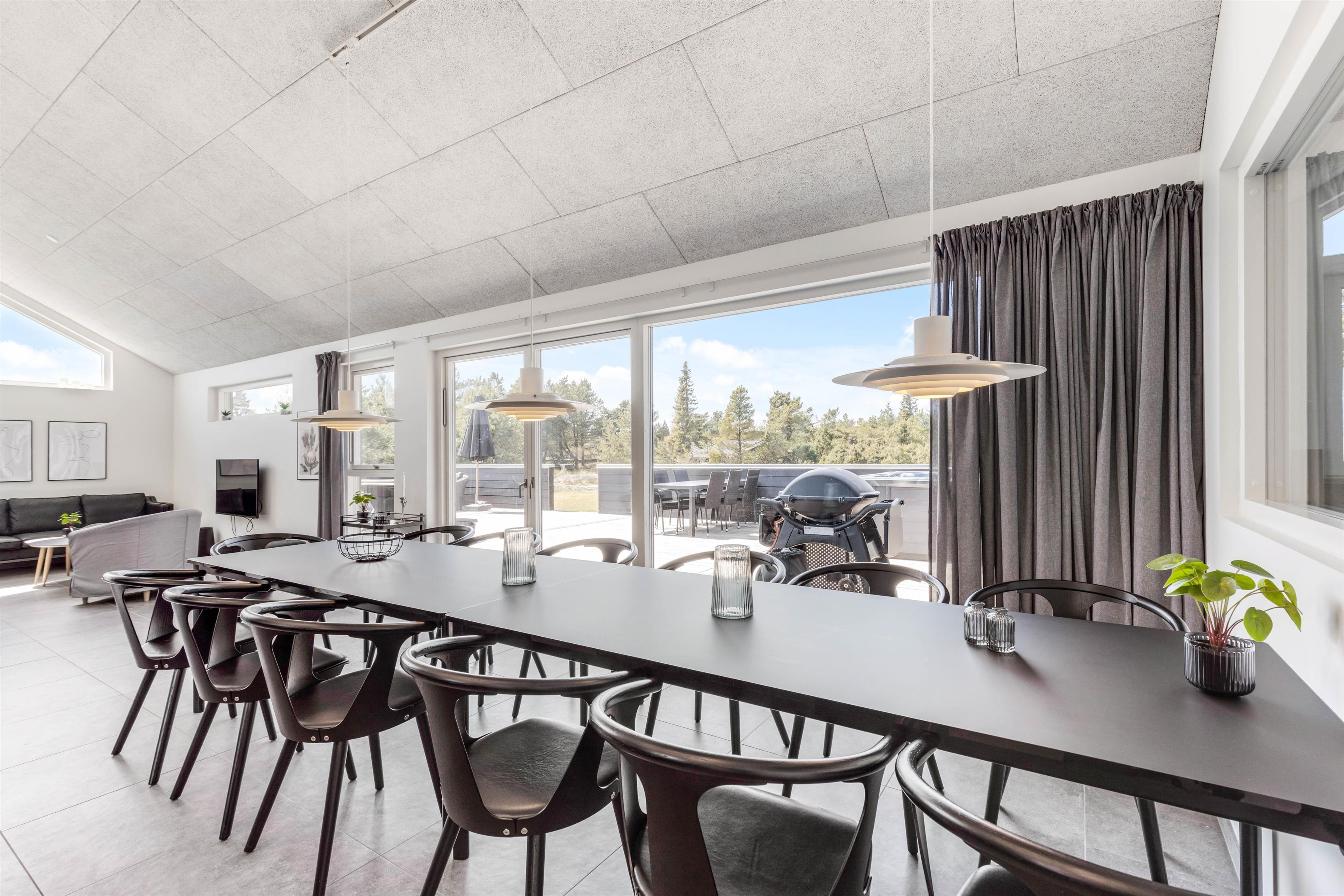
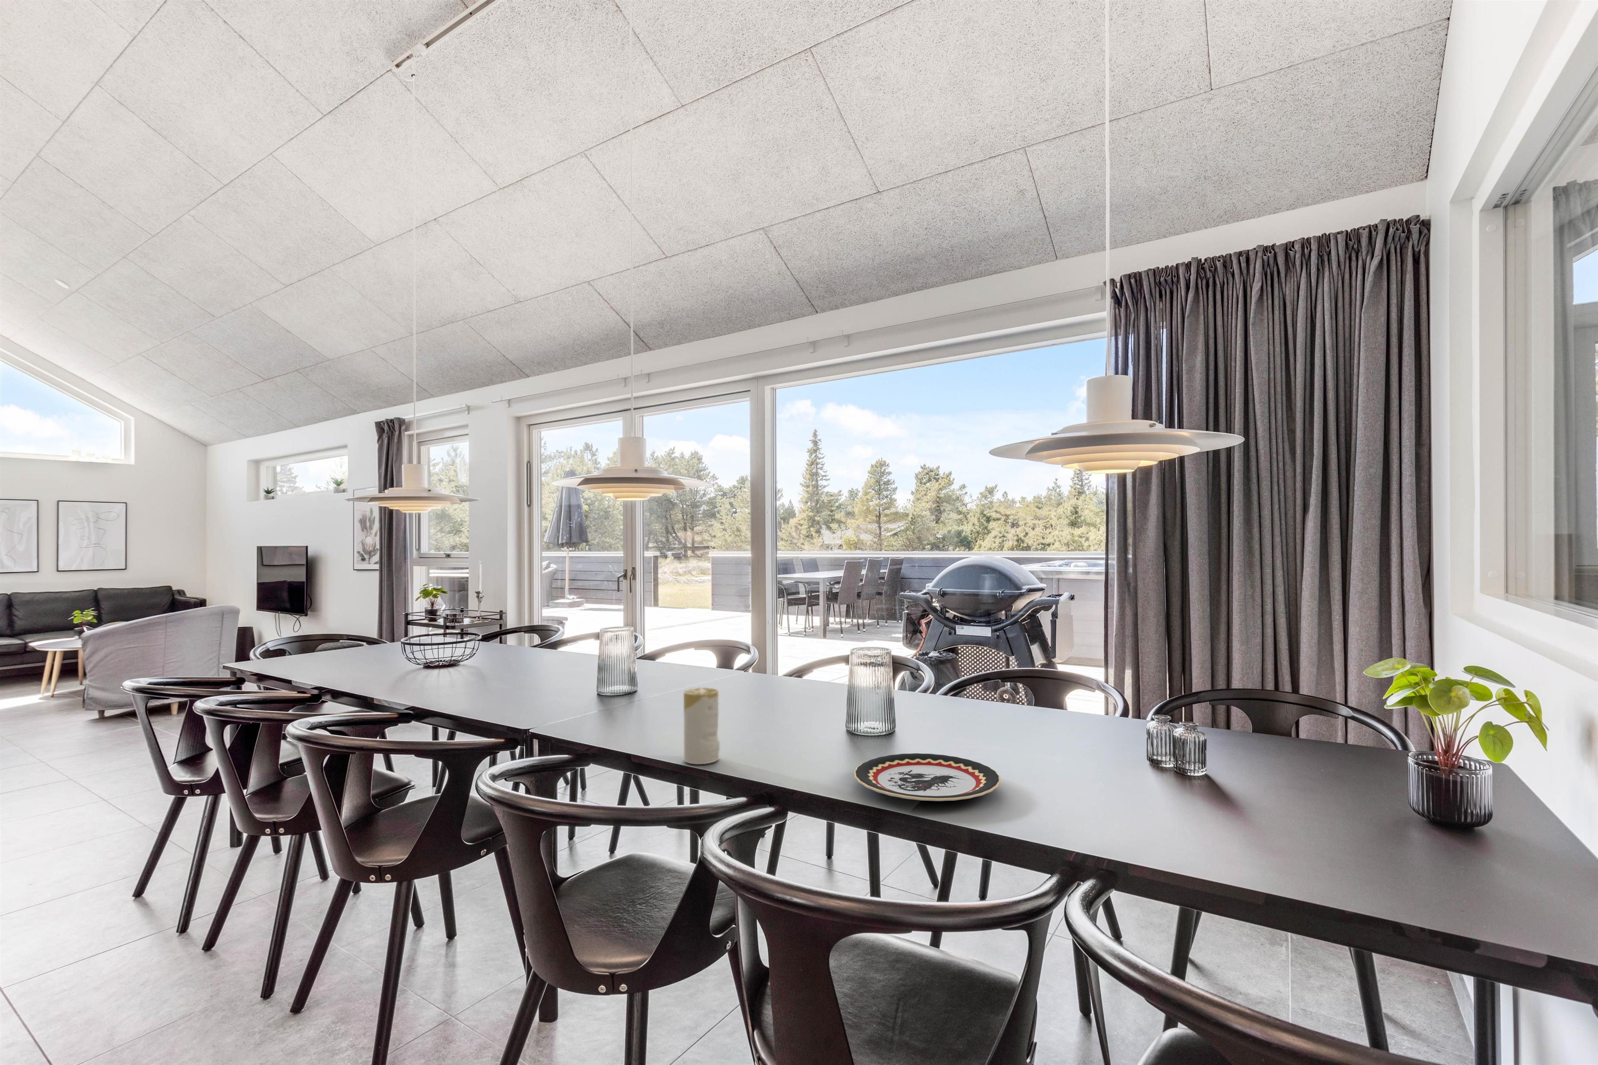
+ plate [854,752,1001,802]
+ candle [684,687,721,764]
